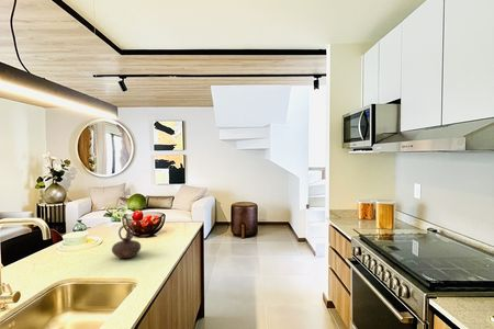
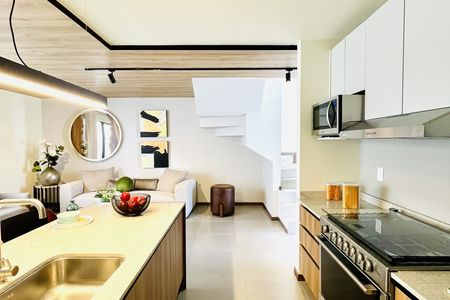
- teapot [111,224,142,259]
